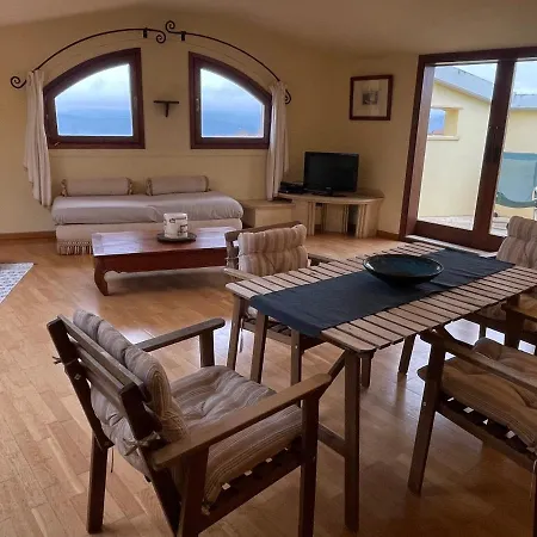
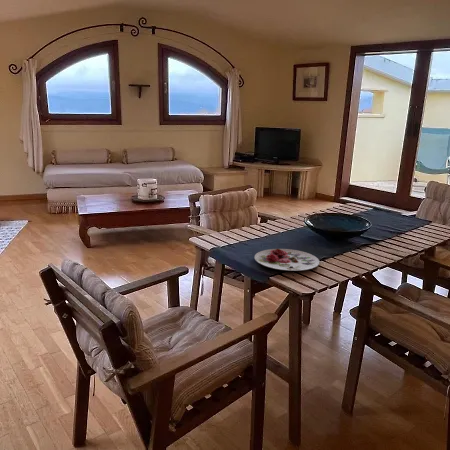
+ plate [253,248,320,272]
